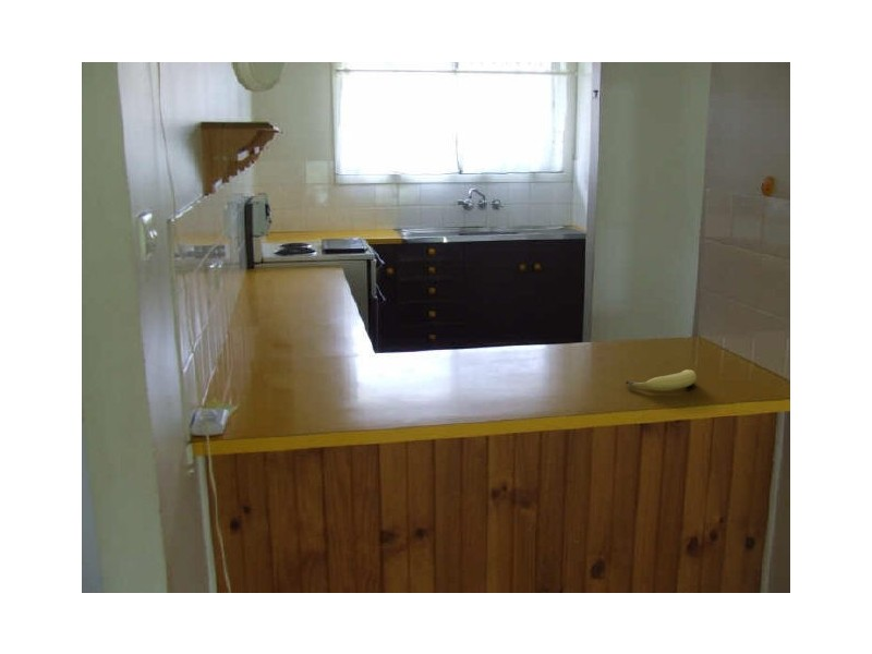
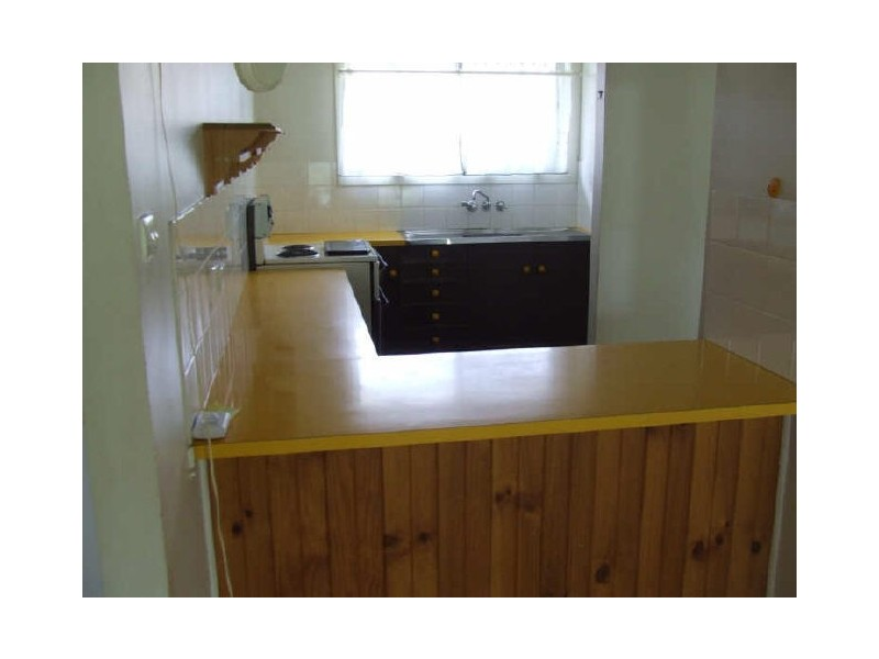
- fruit [625,368,698,391]
